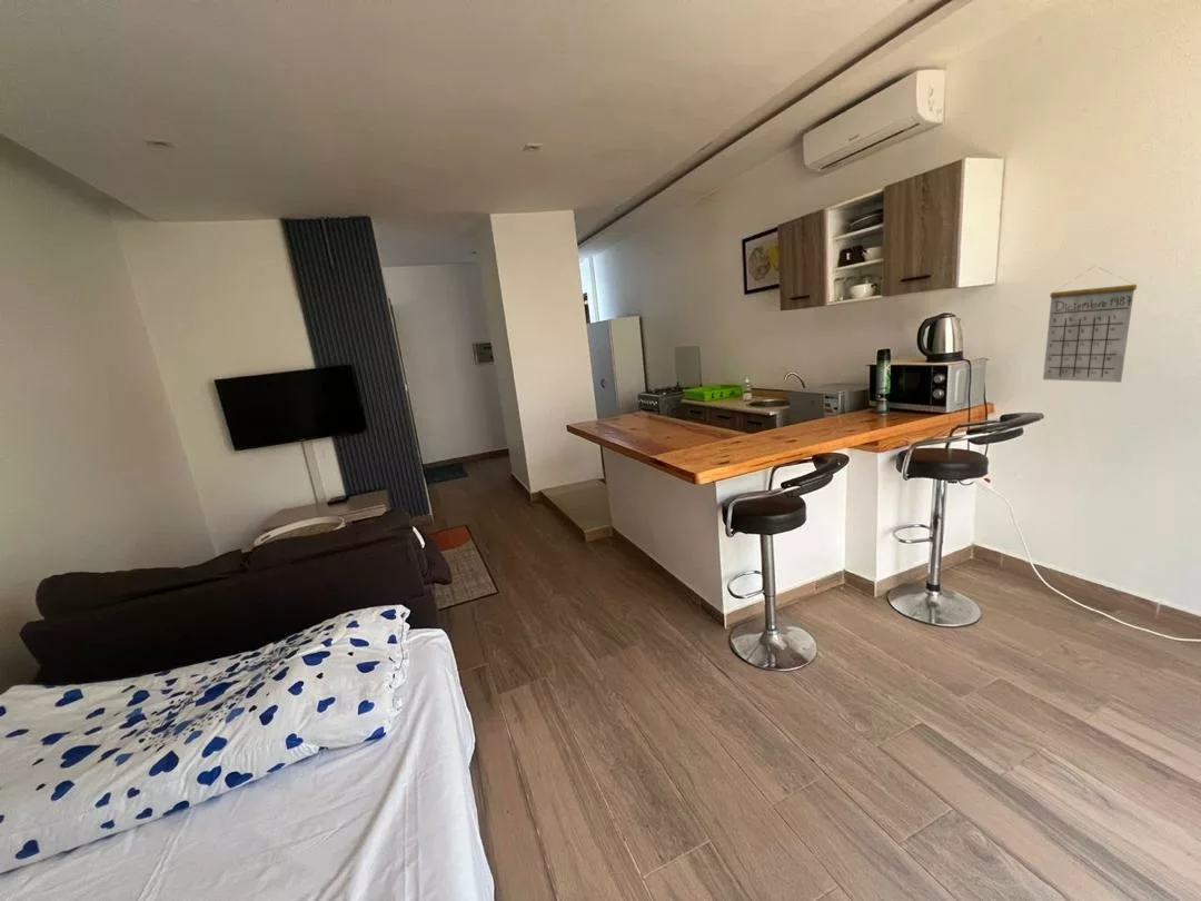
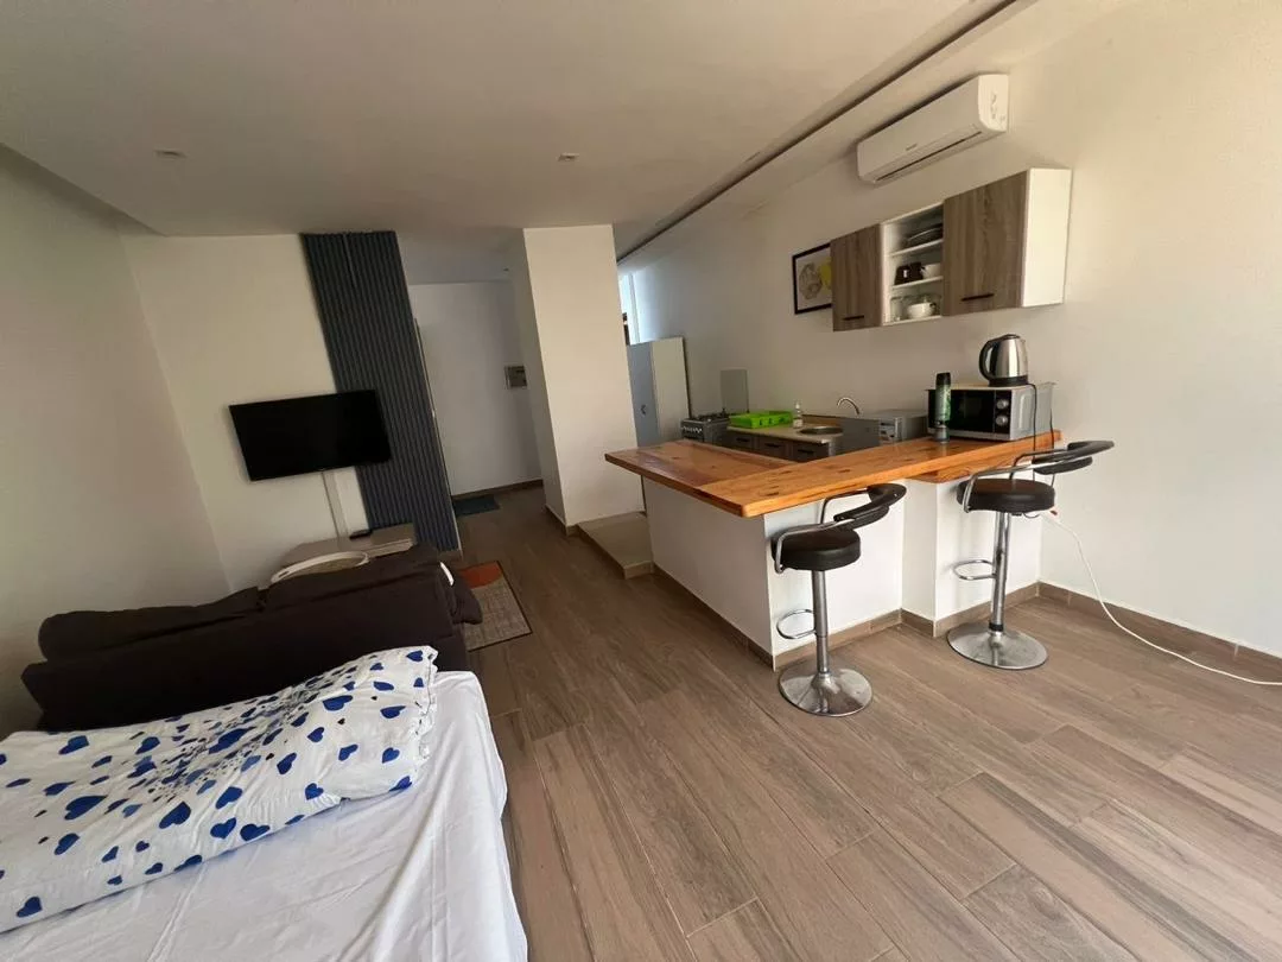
- calendar [1042,266,1138,384]
